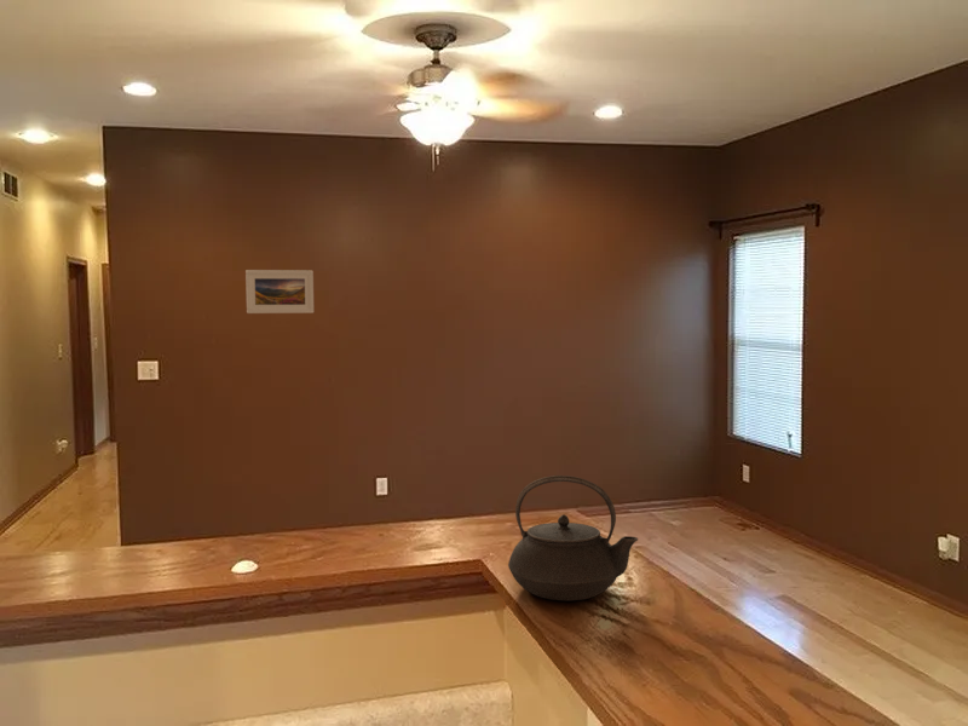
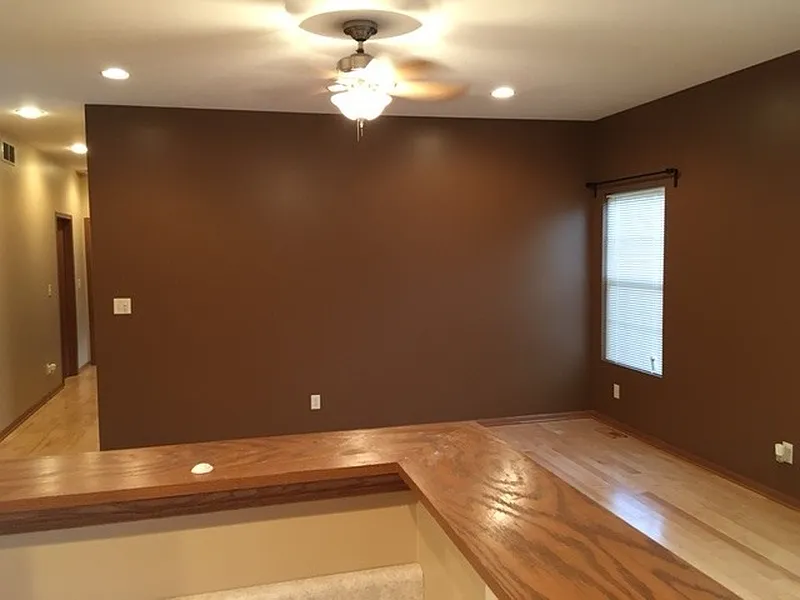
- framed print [244,269,315,315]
- teapot [507,474,639,601]
